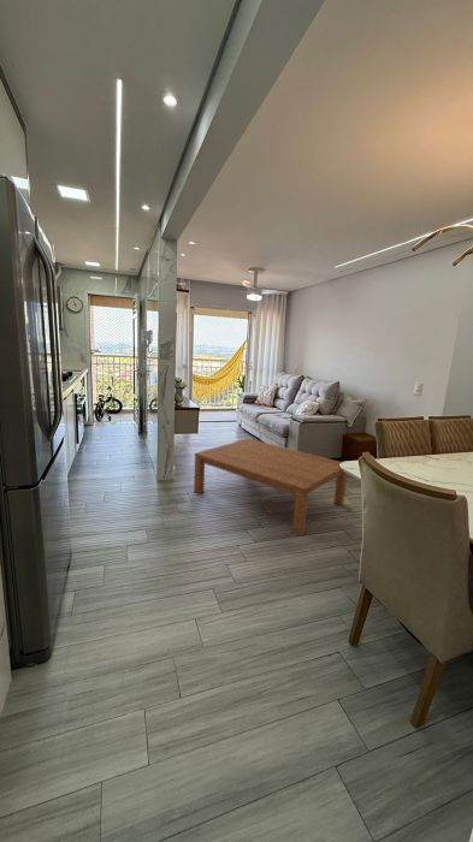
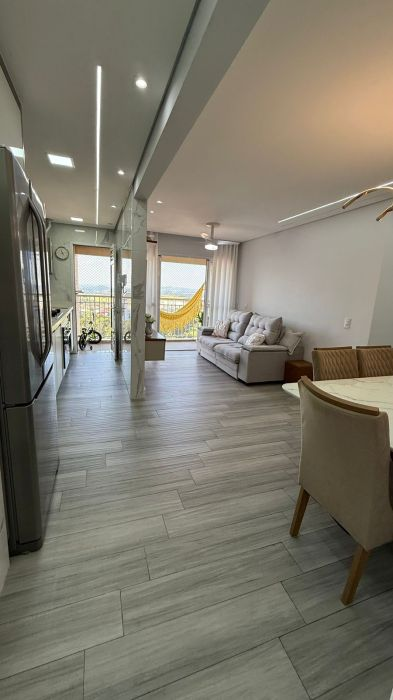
- coffee table [193,438,348,538]
